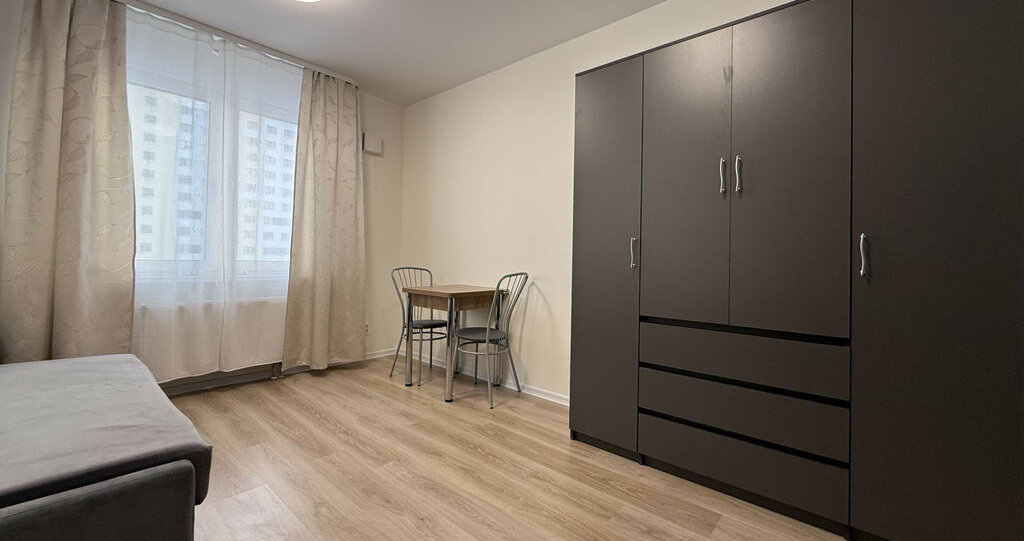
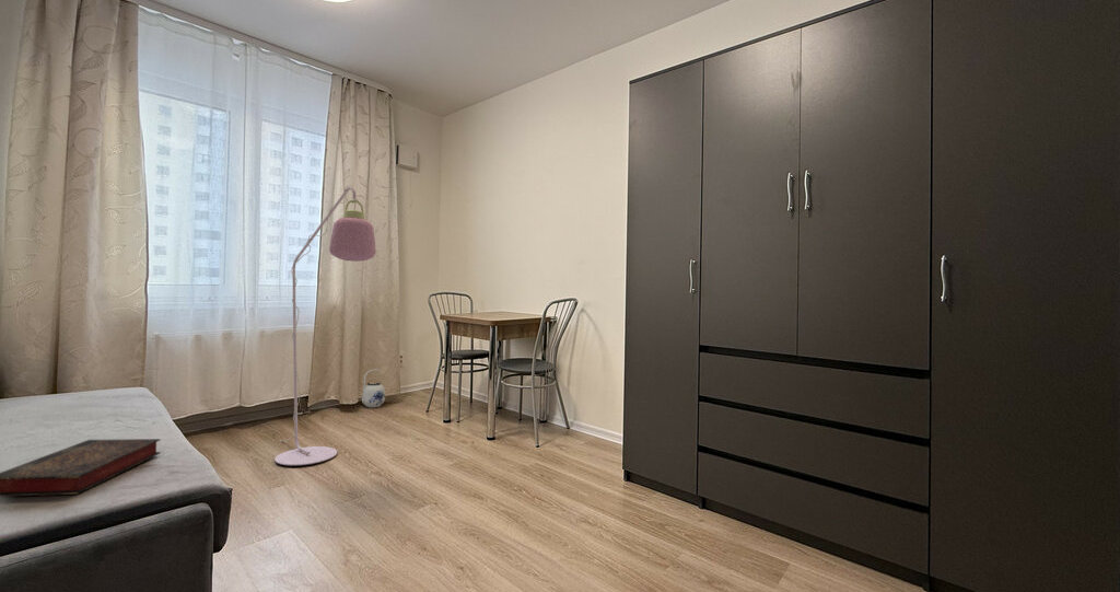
+ book [0,438,162,497]
+ floor lamp [273,184,376,466]
+ teapot [361,369,386,408]
